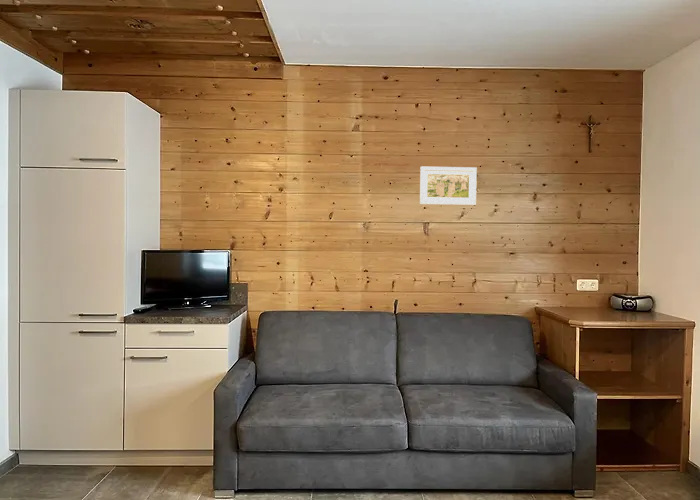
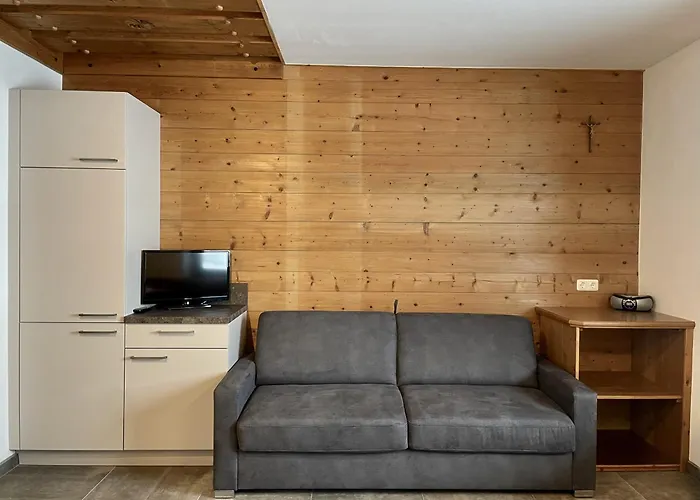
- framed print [419,165,478,206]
